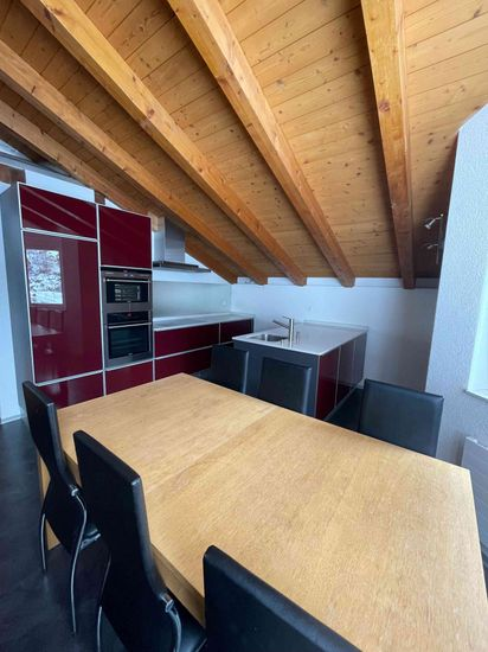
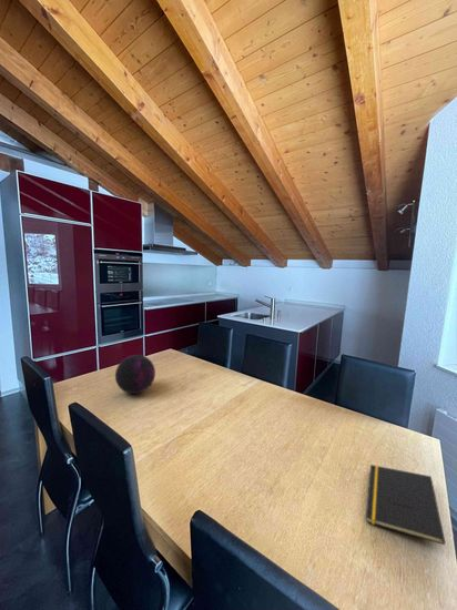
+ notepad [365,464,446,546]
+ decorative orb [114,354,156,395]
